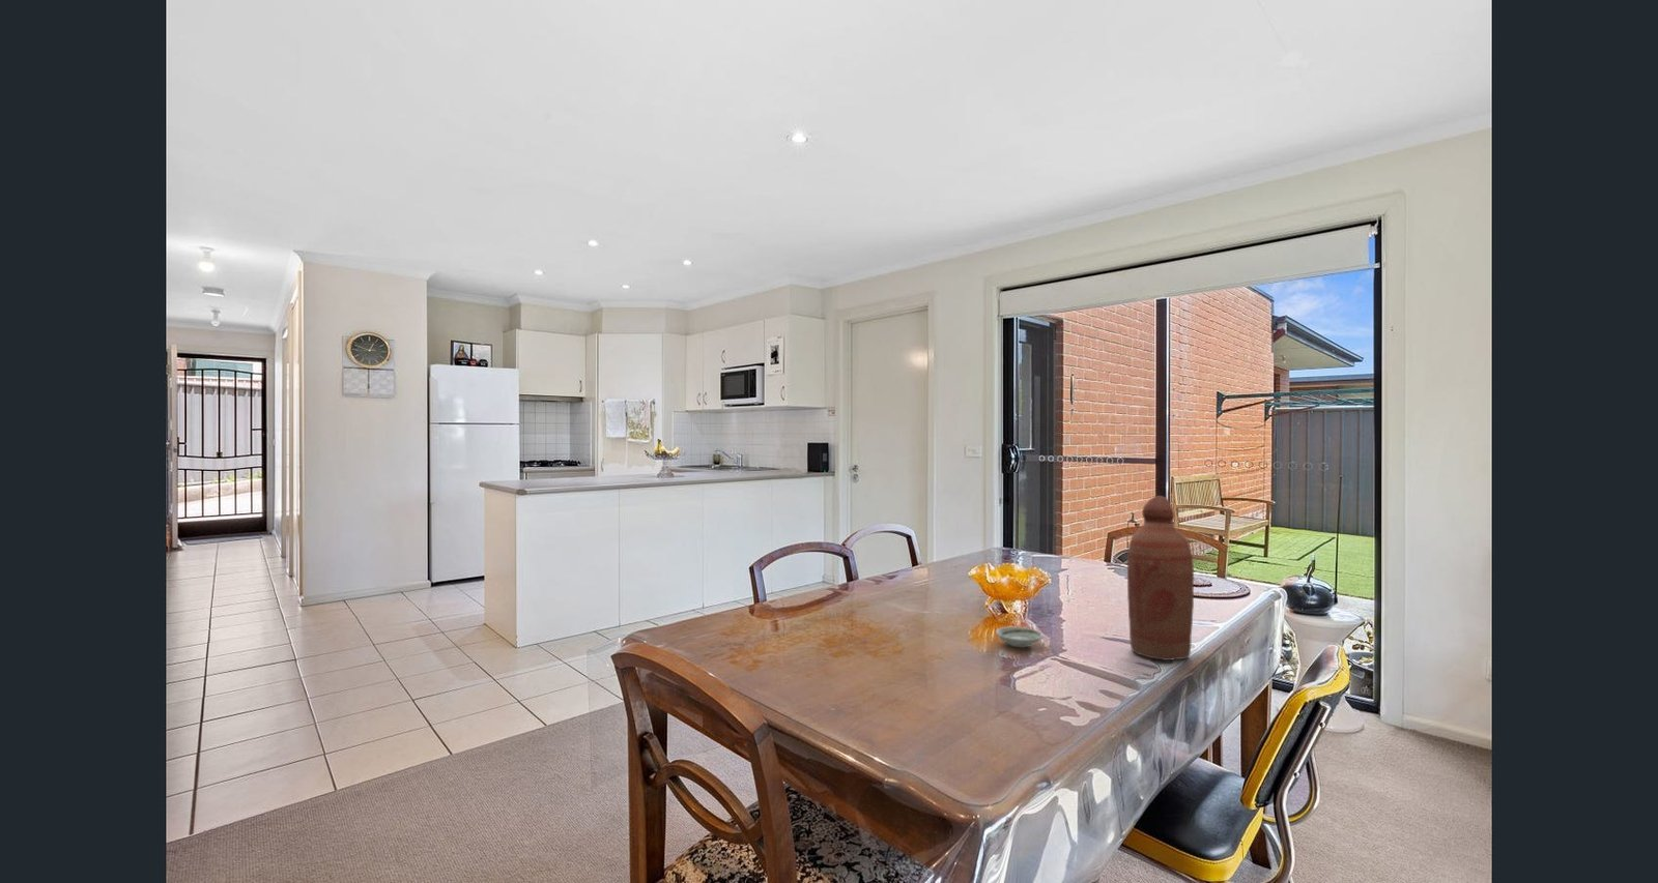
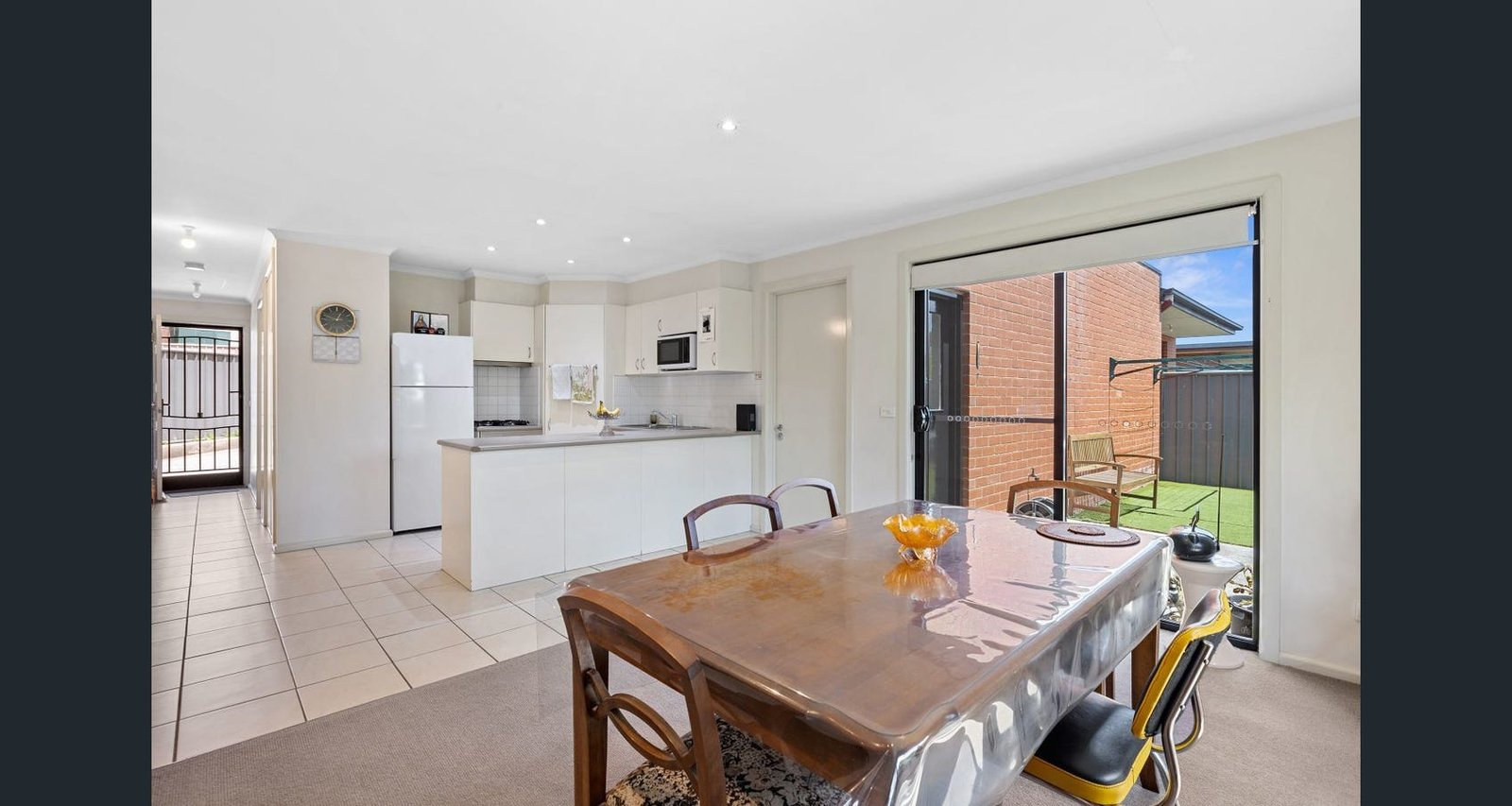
- saucer [995,627,1044,649]
- bottle [1126,495,1195,662]
